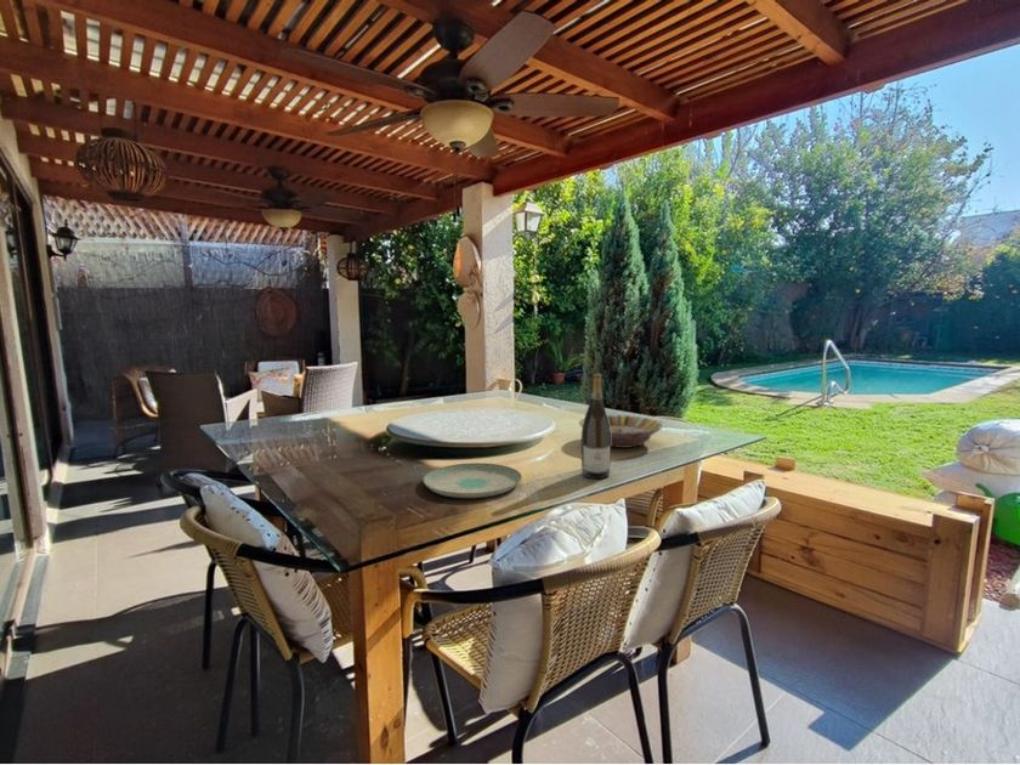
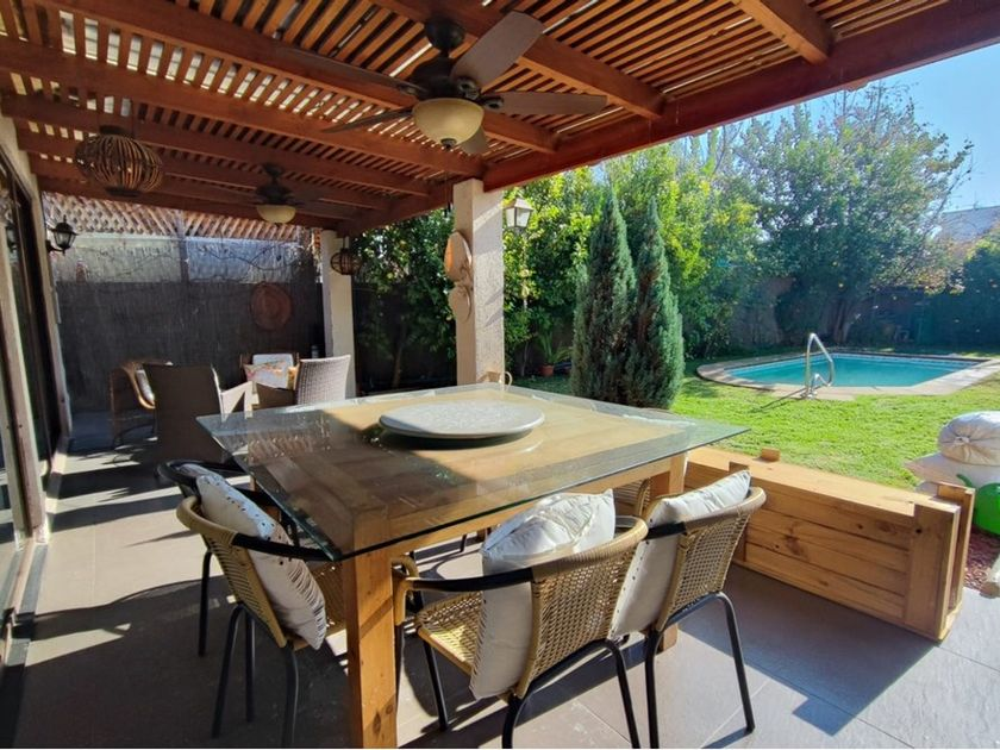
- wine bottle [580,373,612,480]
- plate [423,461,523,499]
- serving bowl [578,414,664,449]
